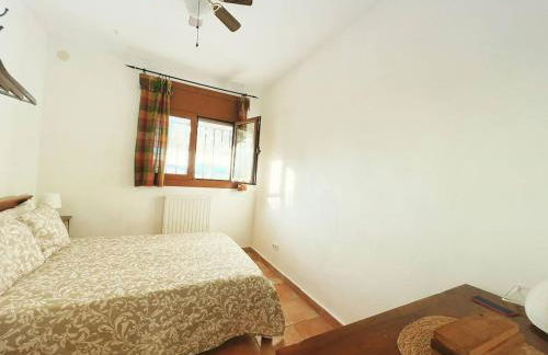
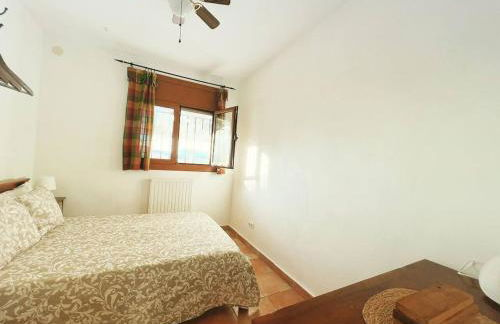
- smartphone [468,295,517,317]
